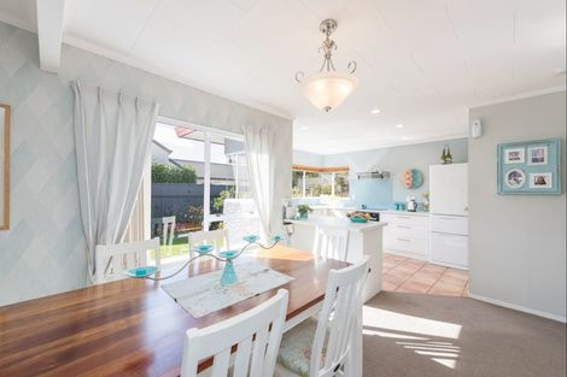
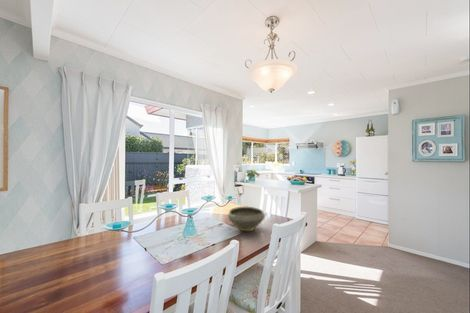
+ bowl [227,206,266,232]
